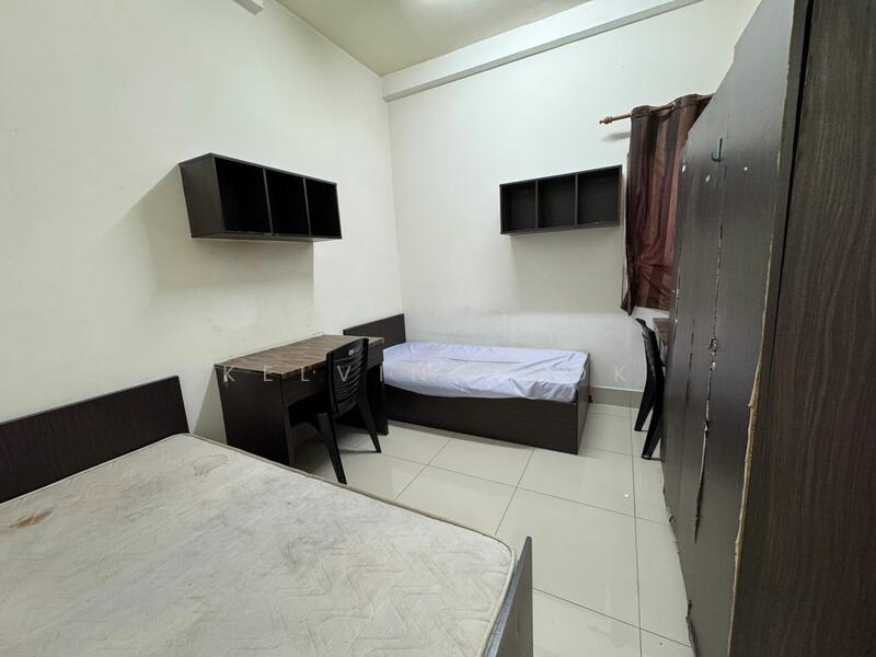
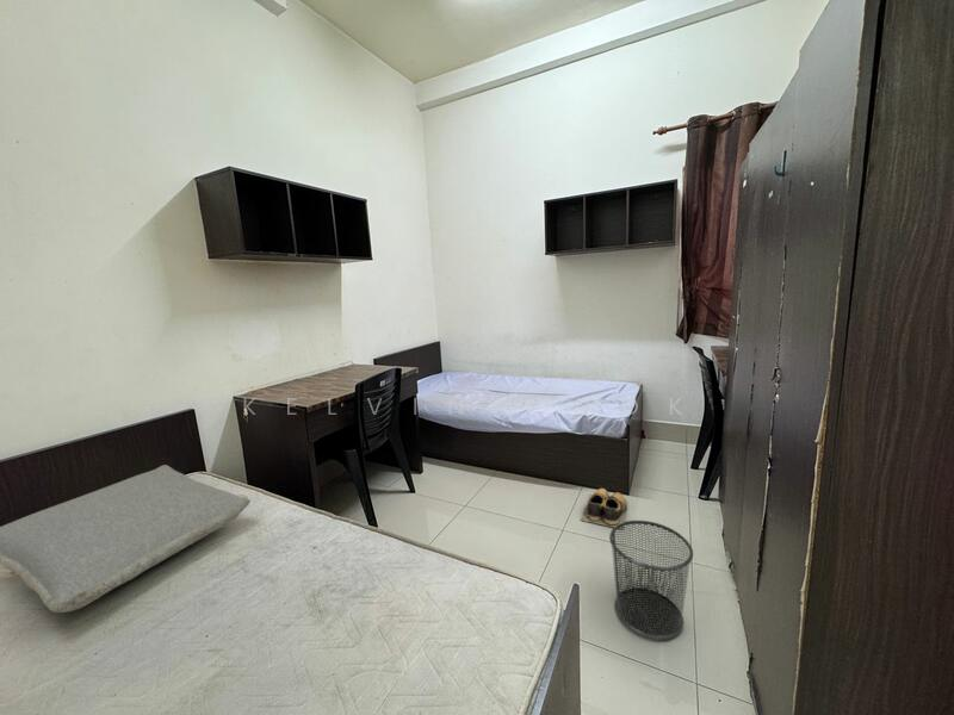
+ shoes [580,487,628,529]
+ waste bin [608,520,694,641]
+ pillow [0,464,252,614]
